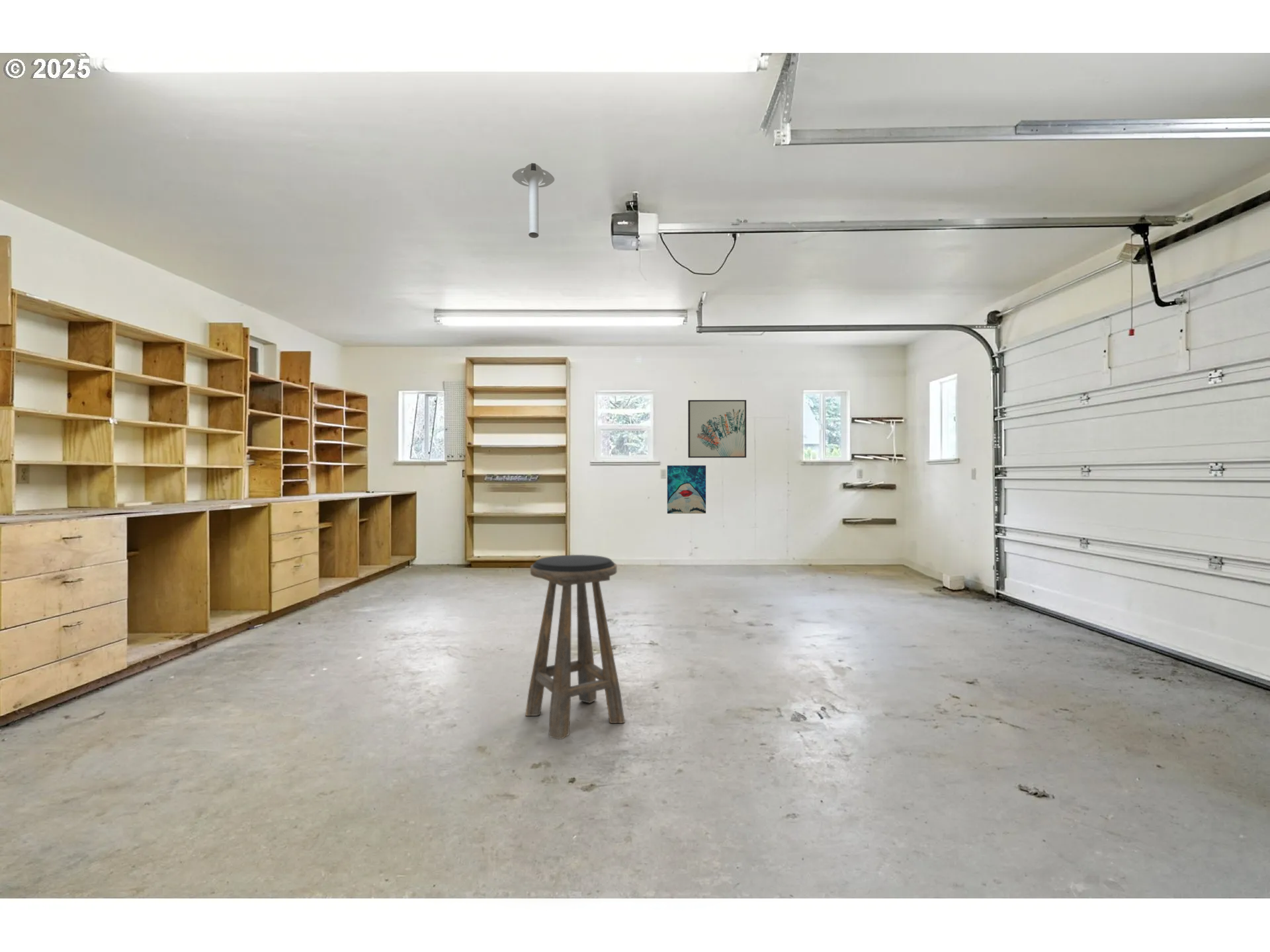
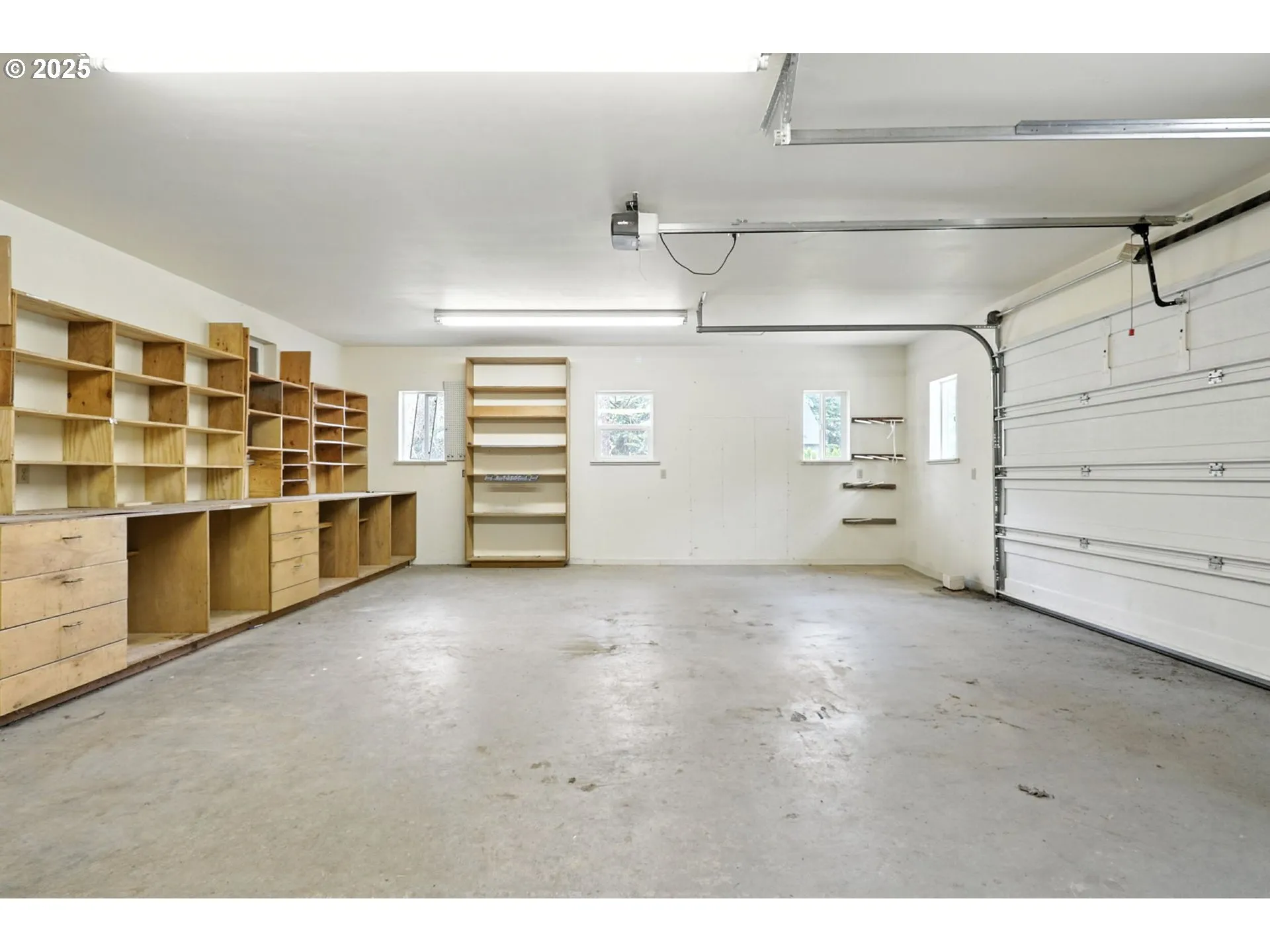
- stool [525,554,625,740]
- wall art [667,465,706,514]
- ceiling light [511,163,555,239]
- wall art [687,399,747,458]
